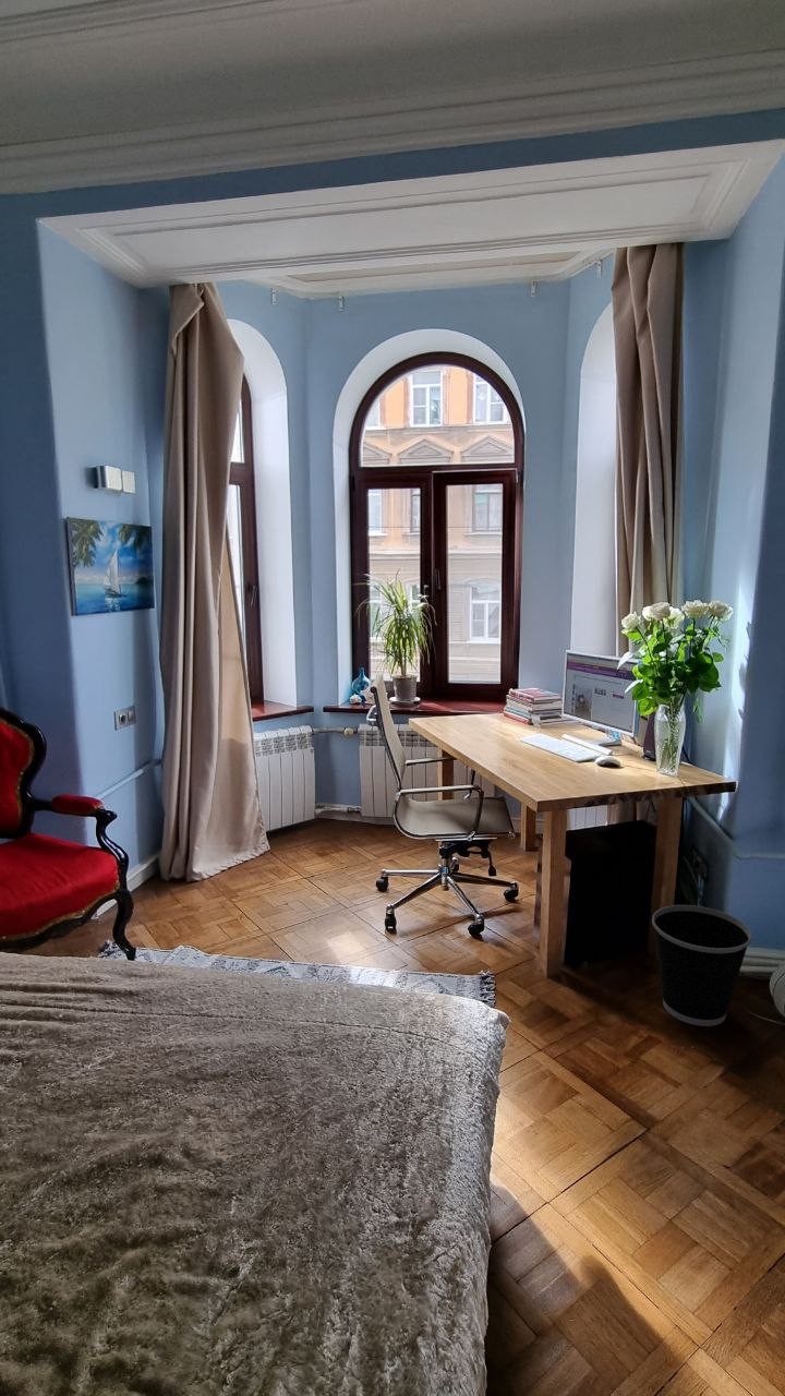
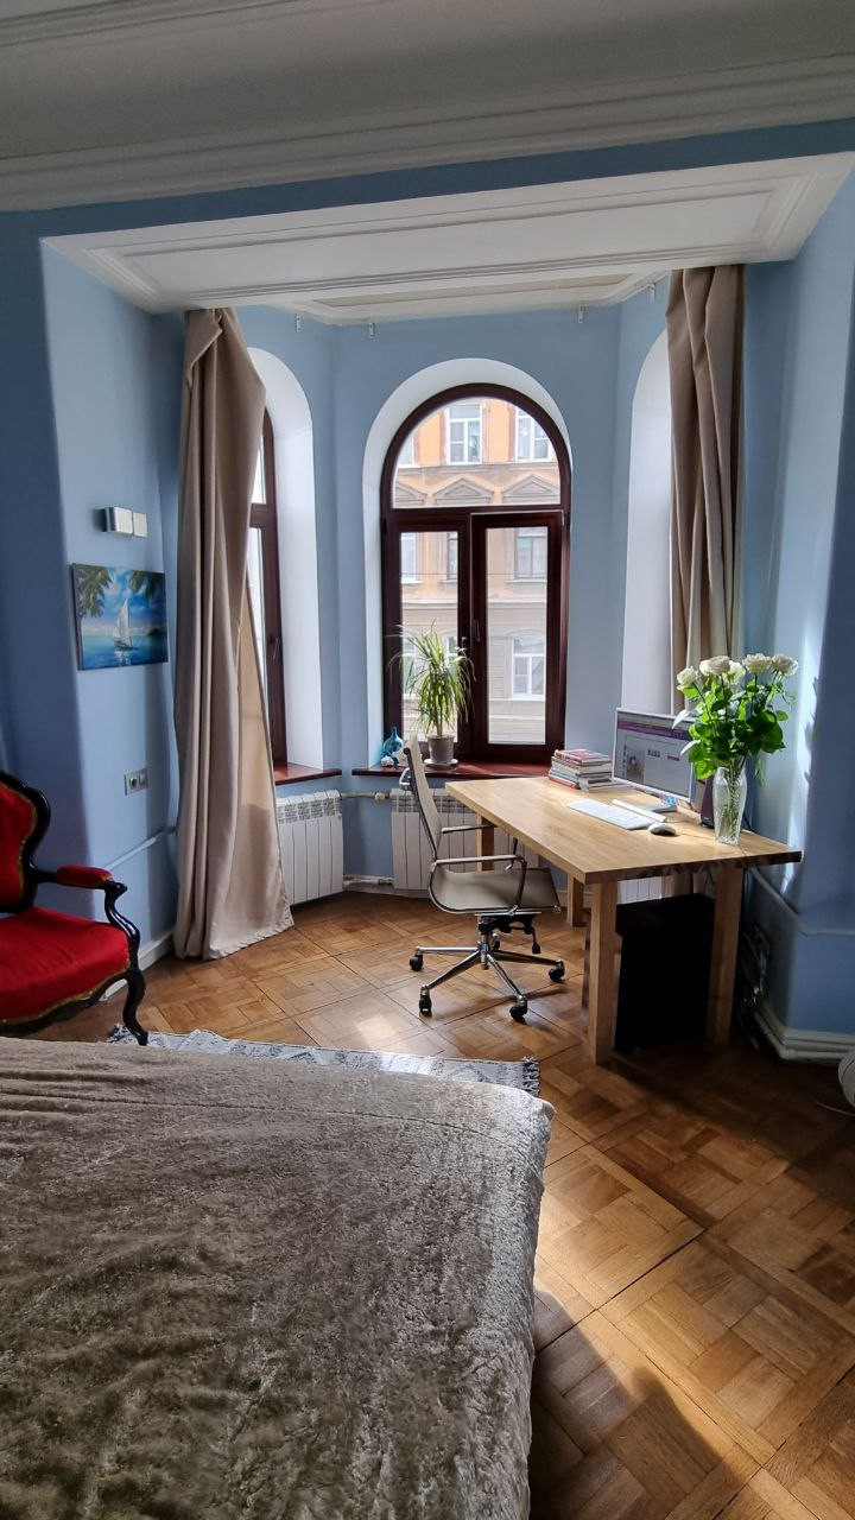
- wastebasket [651,904,752,1027]
